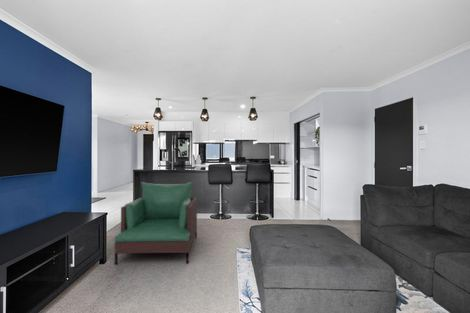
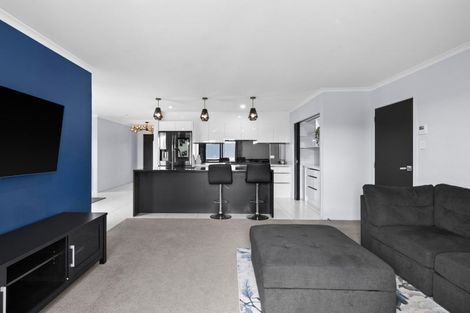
- armchair [114,181,198,265]
